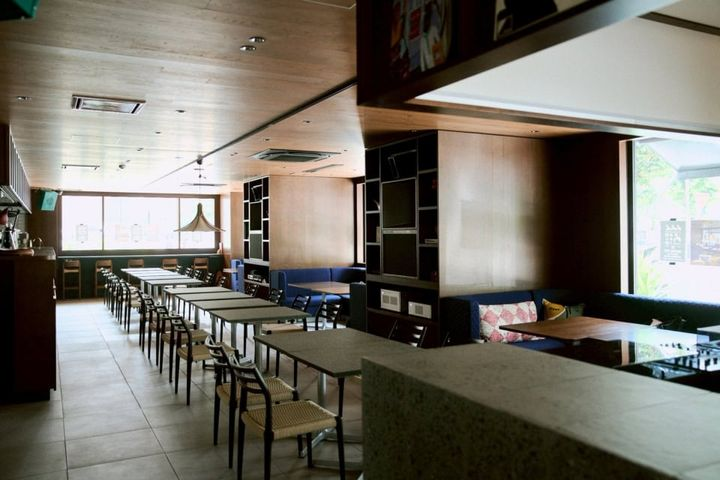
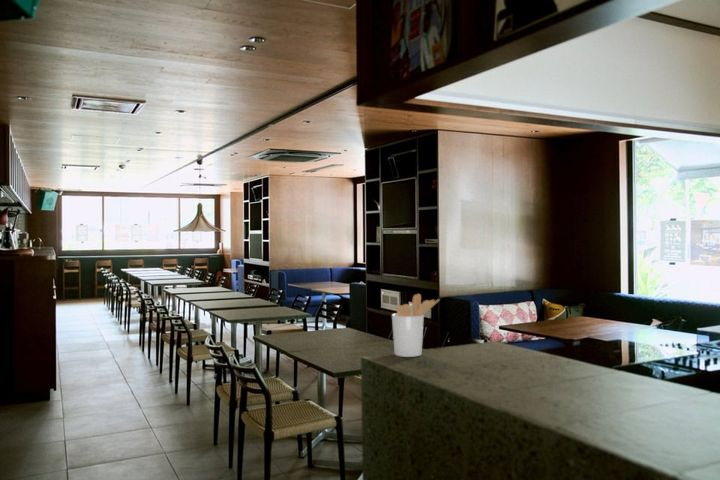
+ utensil holder [391,293,441,358]
